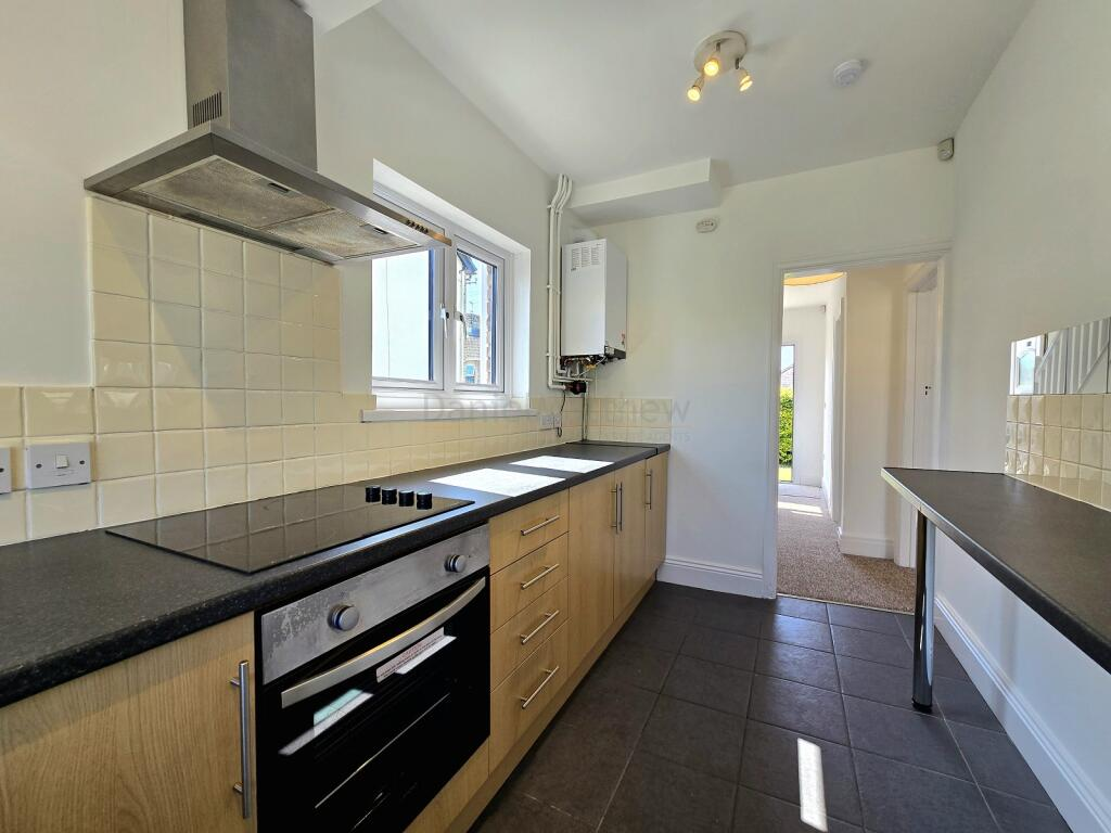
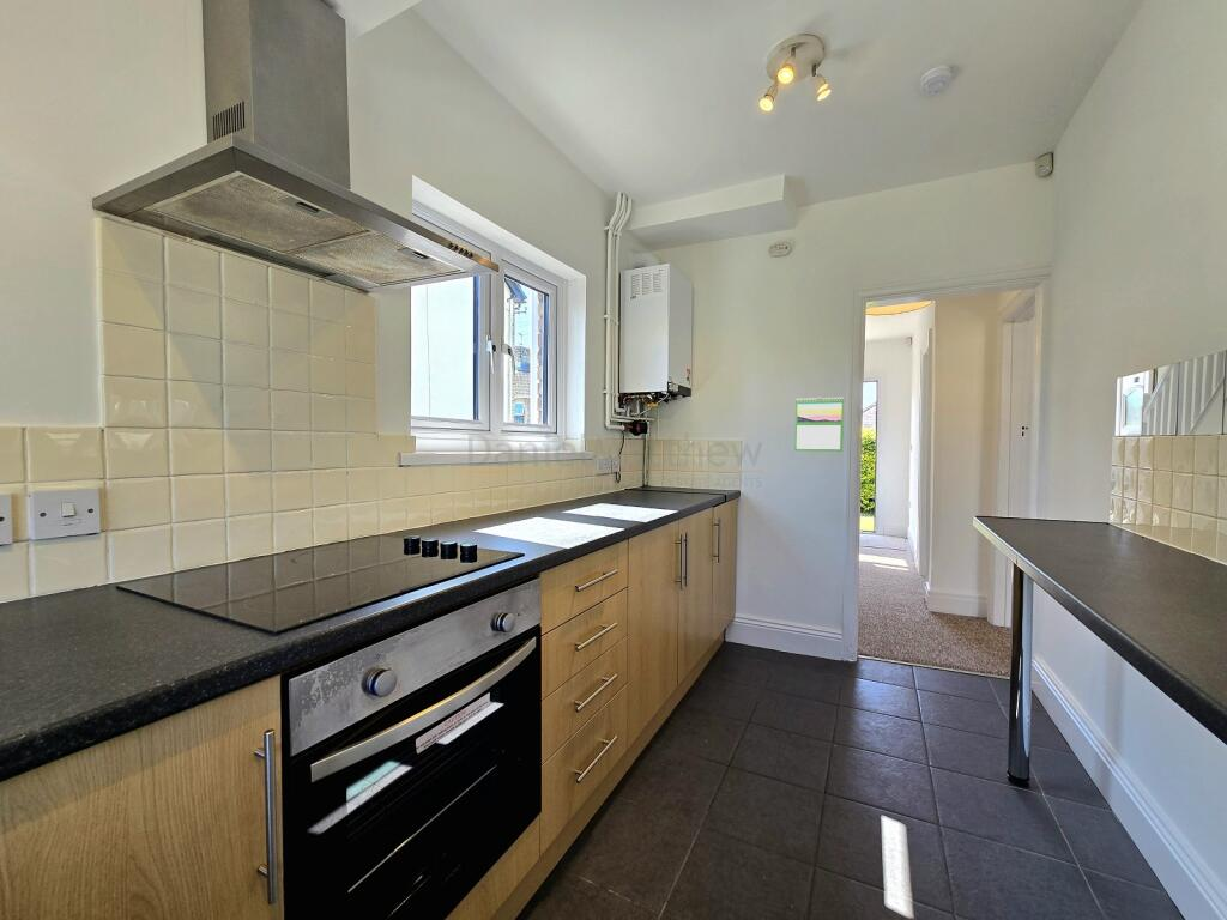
+ calendar [793,397,845,453]
